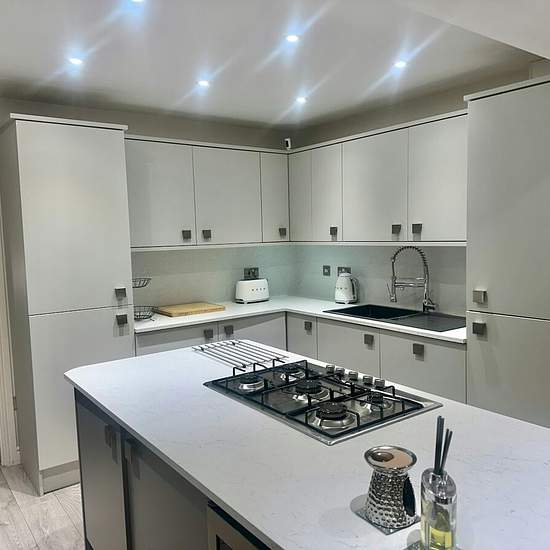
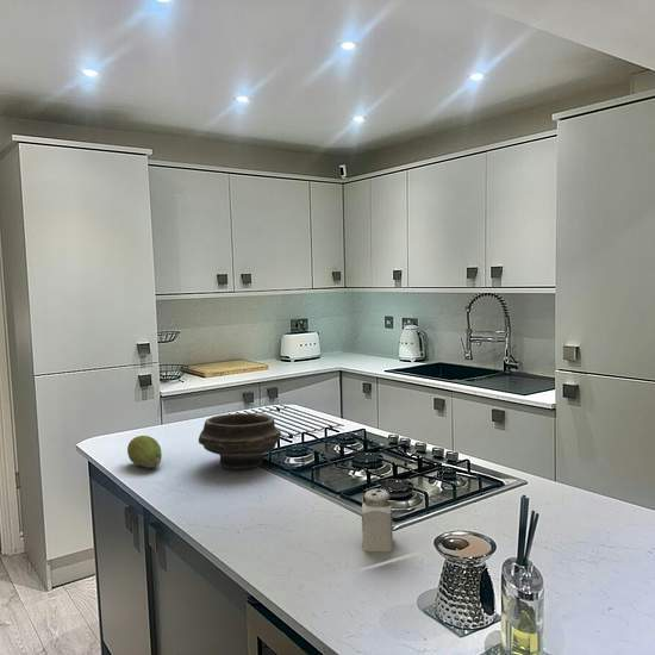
+ salt shaker [361,488,394,553]
+ bowl [198,412,282,470]
+ fruit [126,435,163,469]
